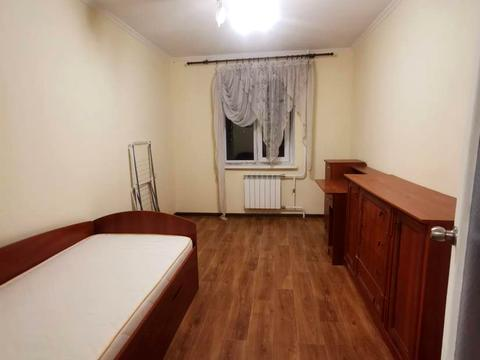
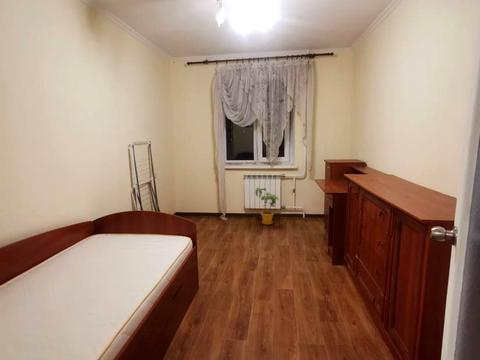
+ house plant [254,187,280,225]
